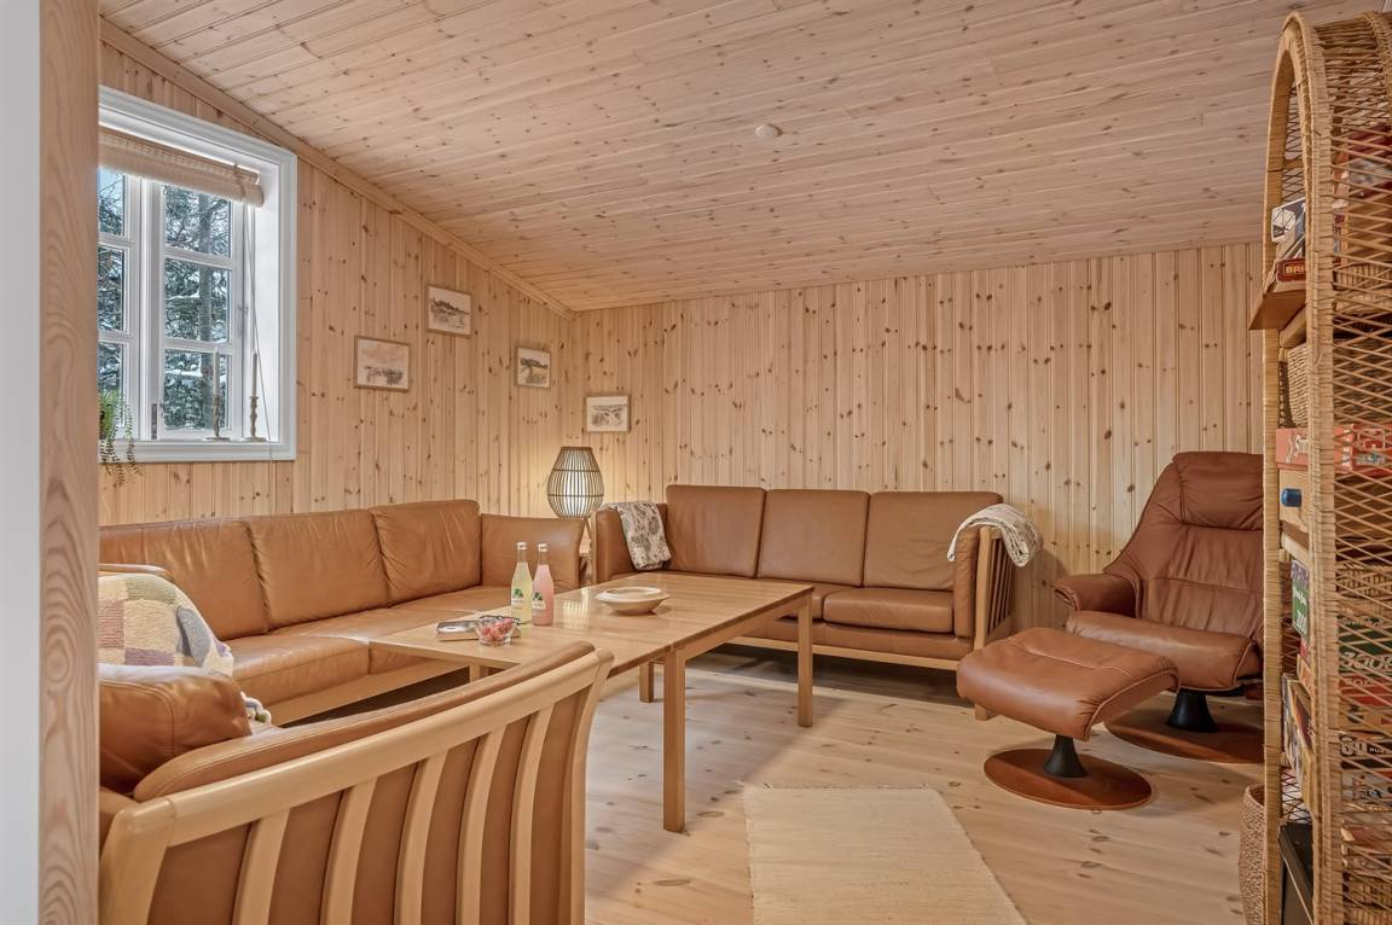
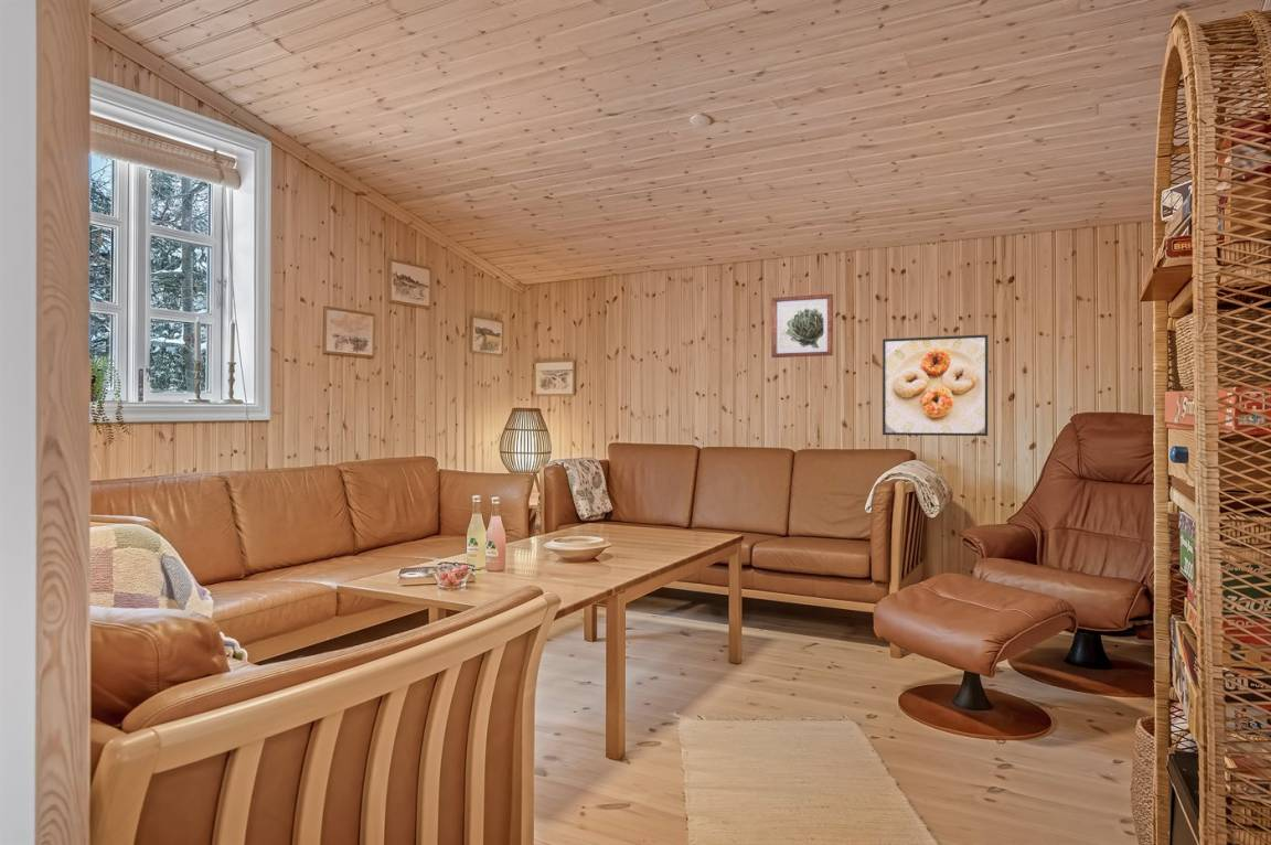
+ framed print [882,333,989,437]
+ wall art [770,293,834,359]
